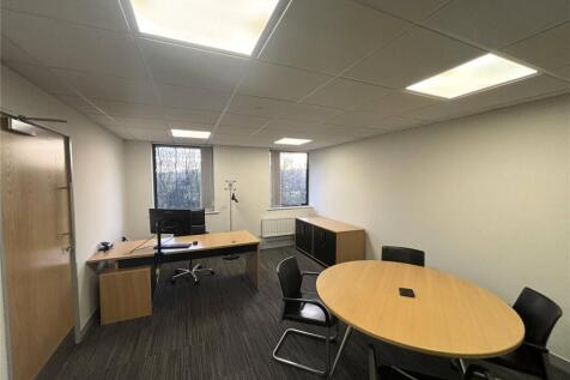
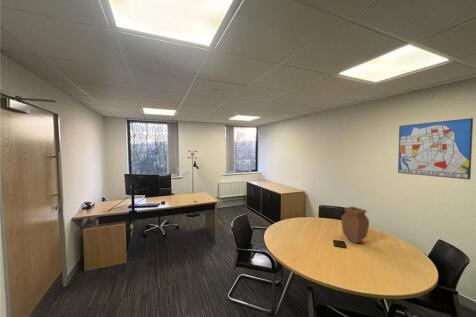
+ water jug [340,205,370,244]
+ wall art [397,117,474,180]
